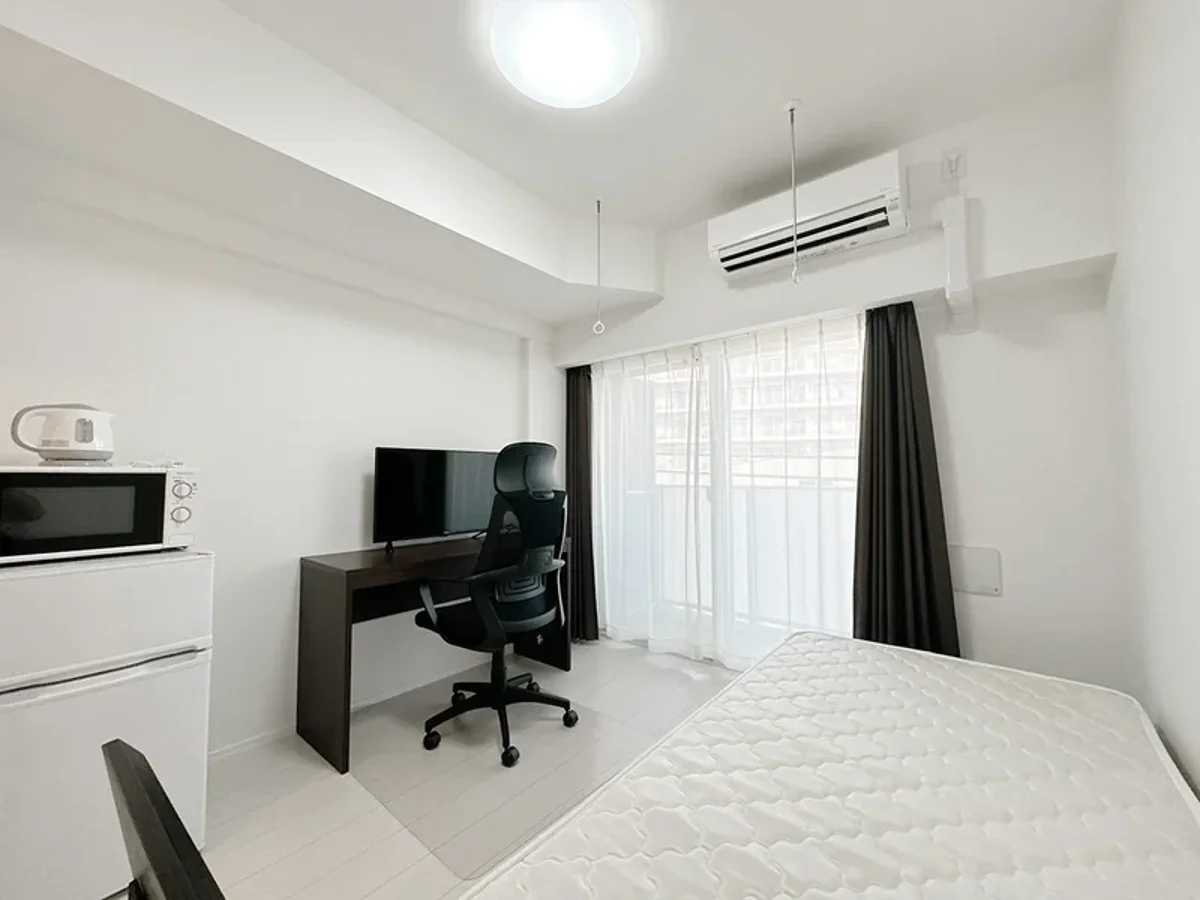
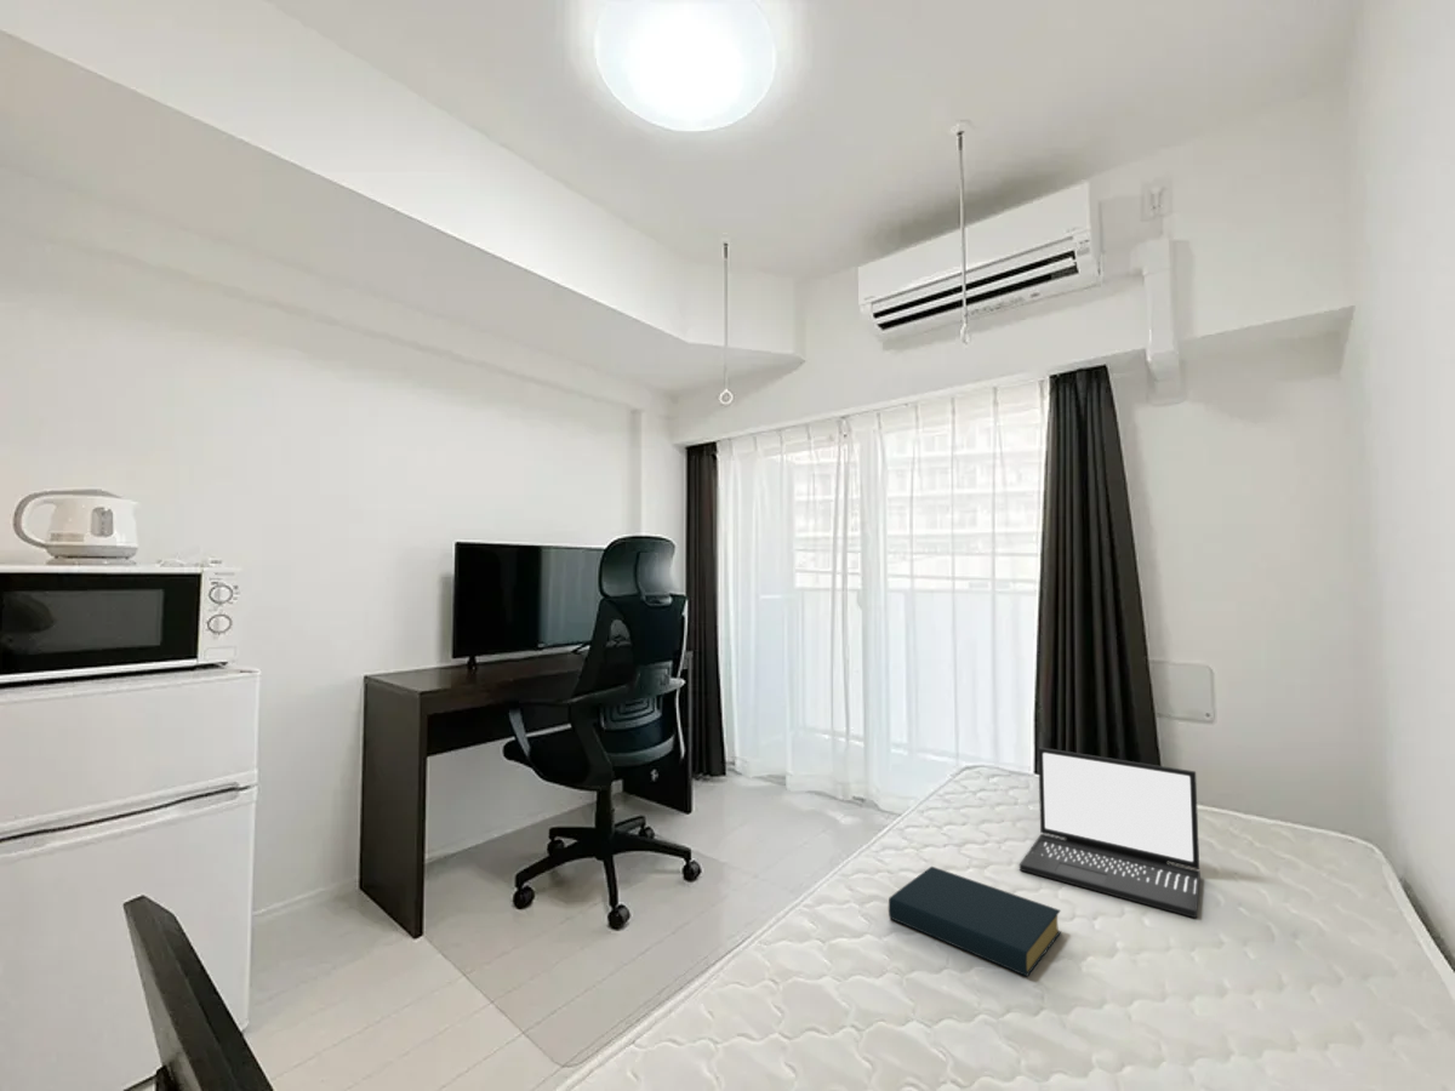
+ hardback book [888,866,1062,977]
+ laptop [1018,747,1202,919]
